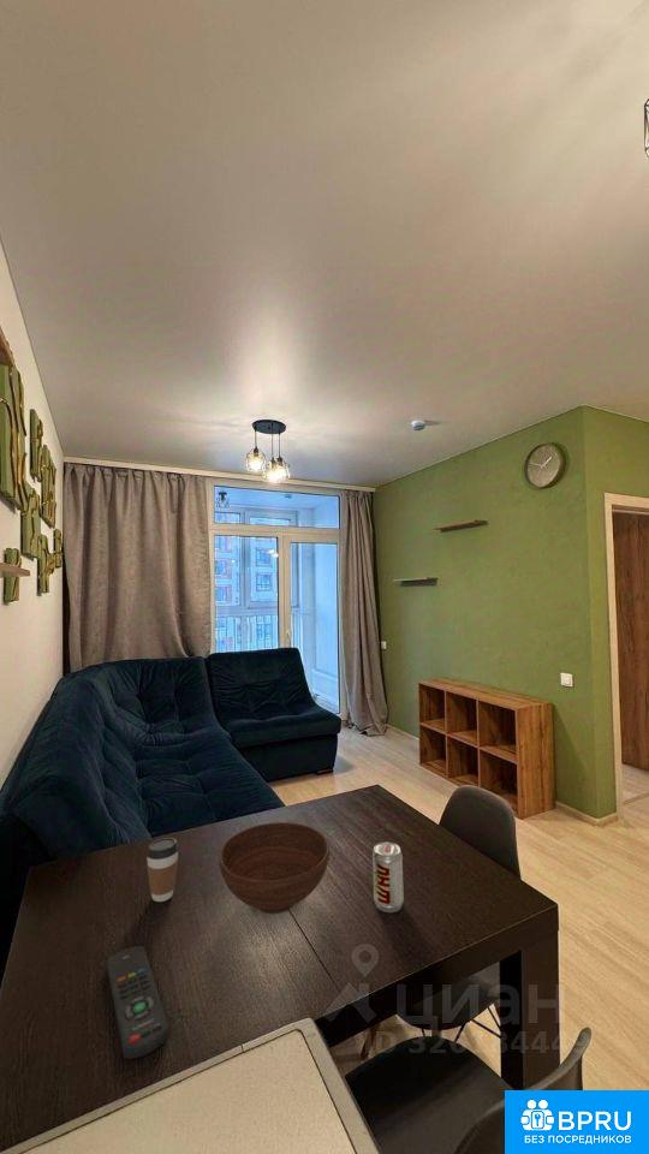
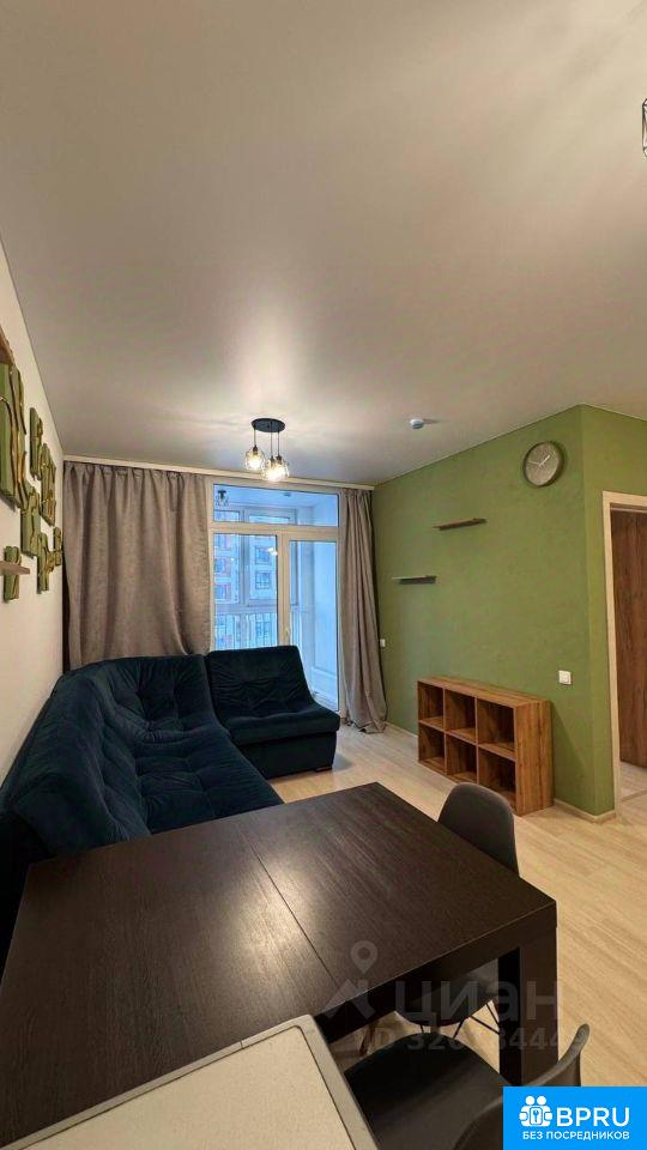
- coffee cup [145,837,180,903]
- remote control [106,945,169,1060]
- bowl [218,821,331,915]
- beverage can [371,841,405,914]
